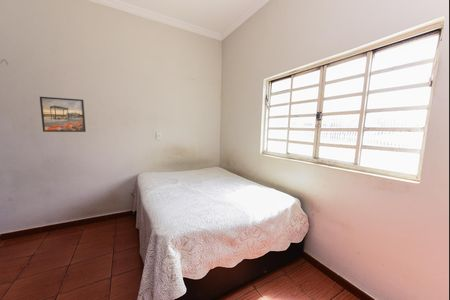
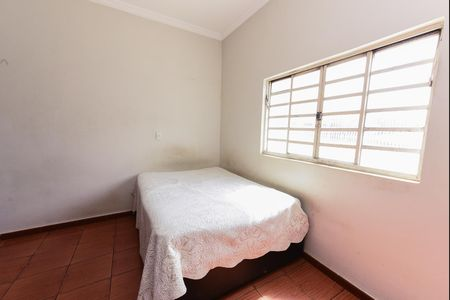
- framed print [39,96,87,133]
